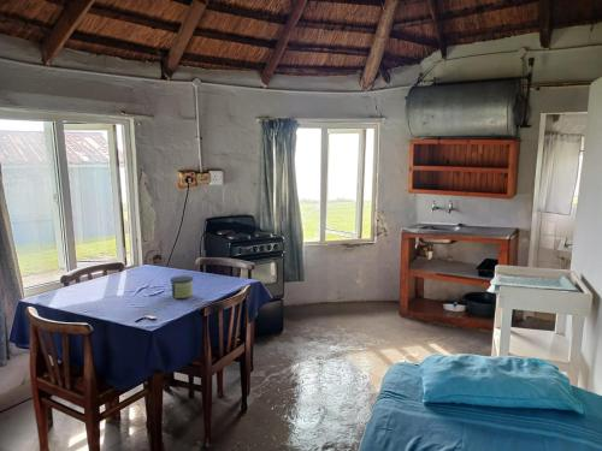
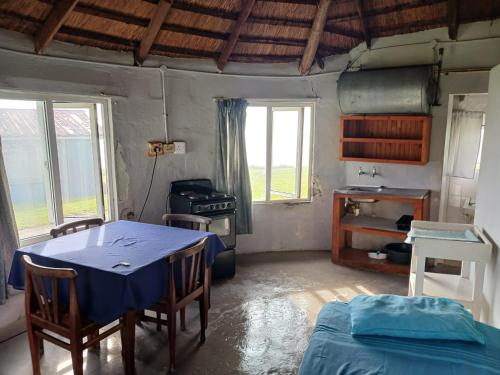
- candle [169,274,194,299]
